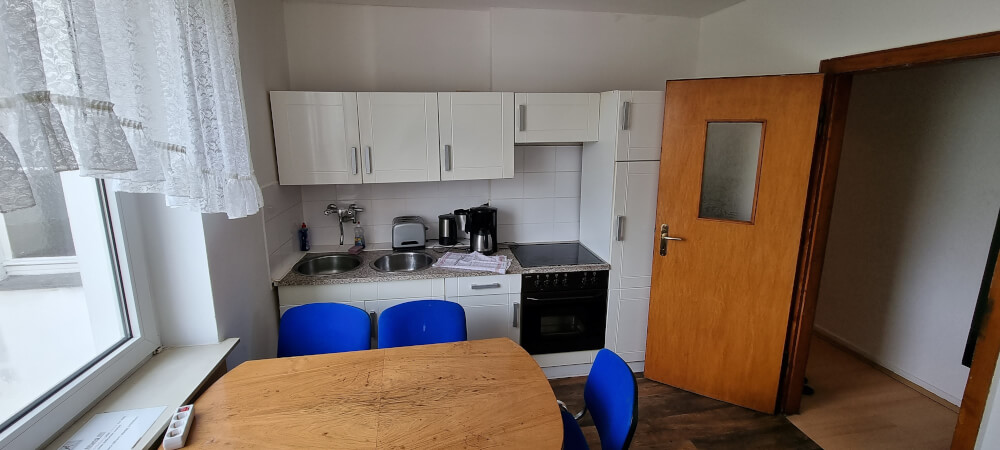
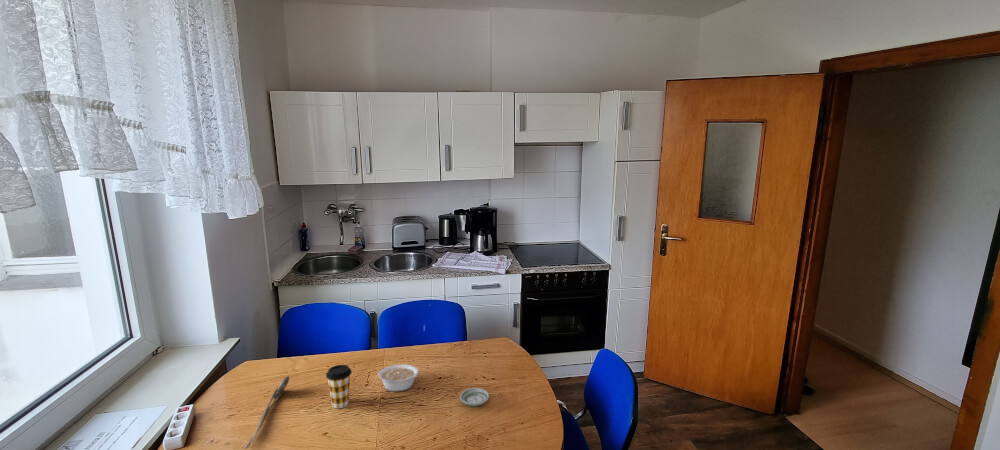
+ coffee cup [325,364,353,409]
+ saucer [459,387,490,407]
+ spoon [244,375,290,450]
+ legume [377,363,420,392]
